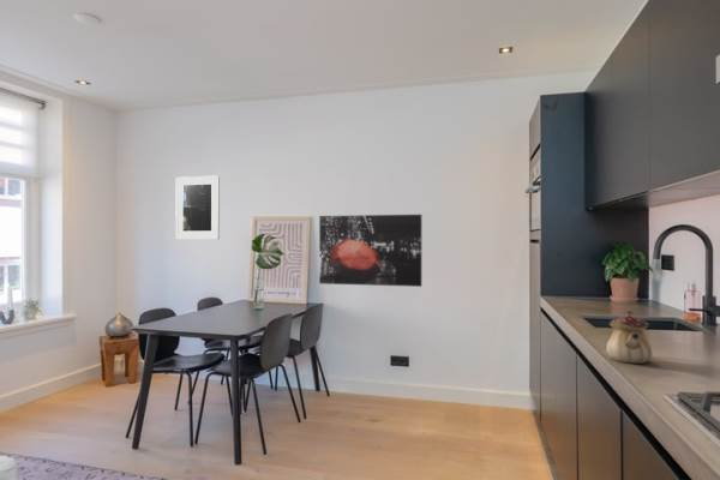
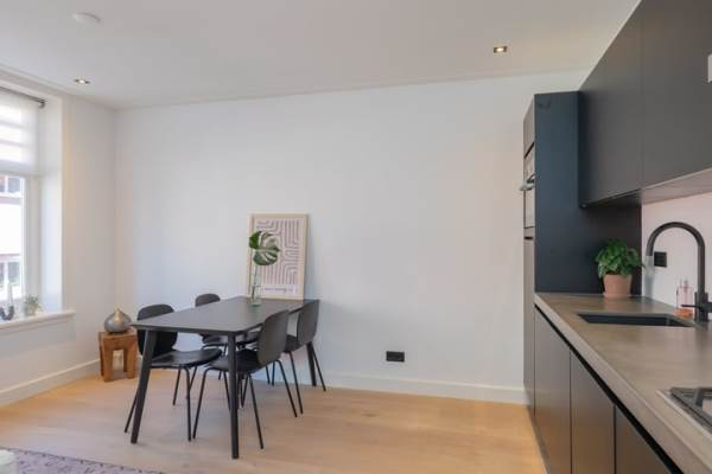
- wall art [318,214,422,288]
- teapot [605,310,654,365]
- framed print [174,174,221,240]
